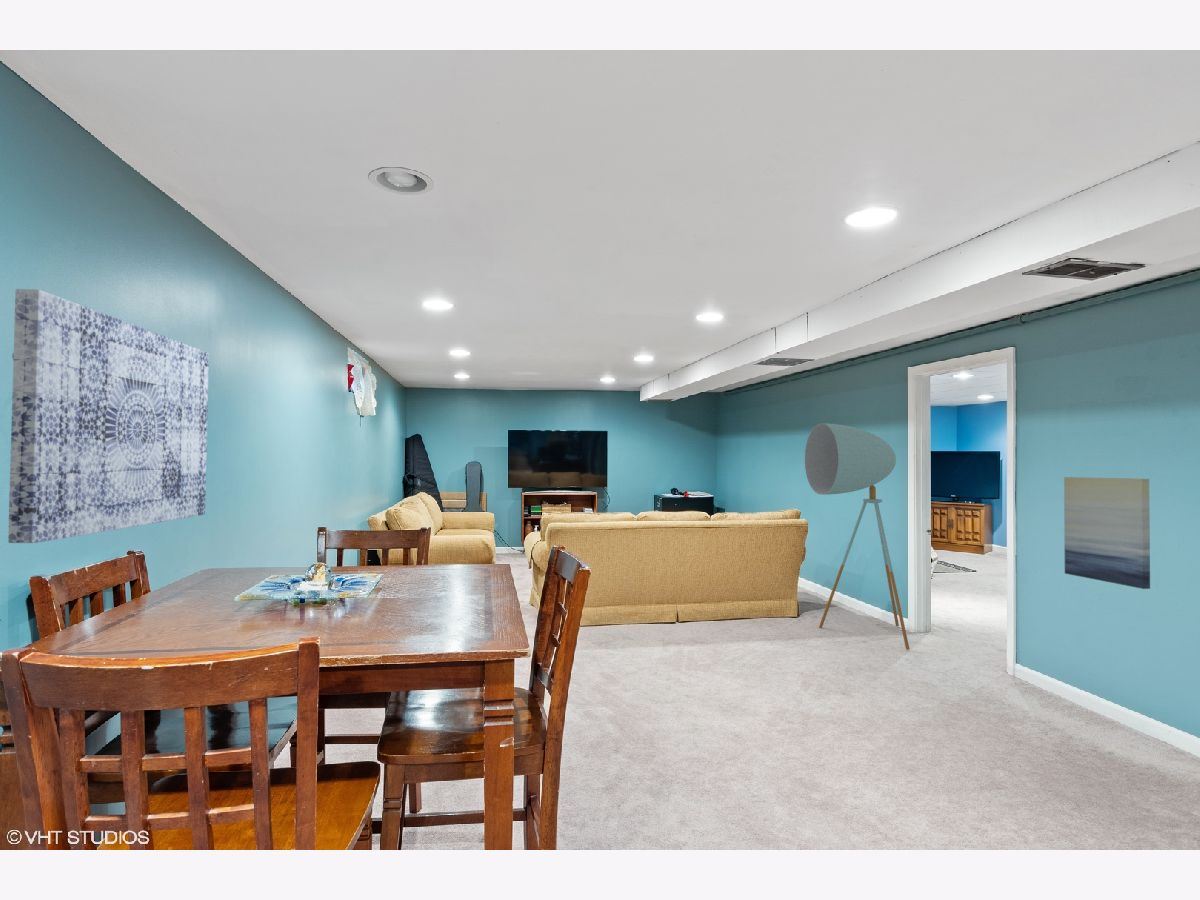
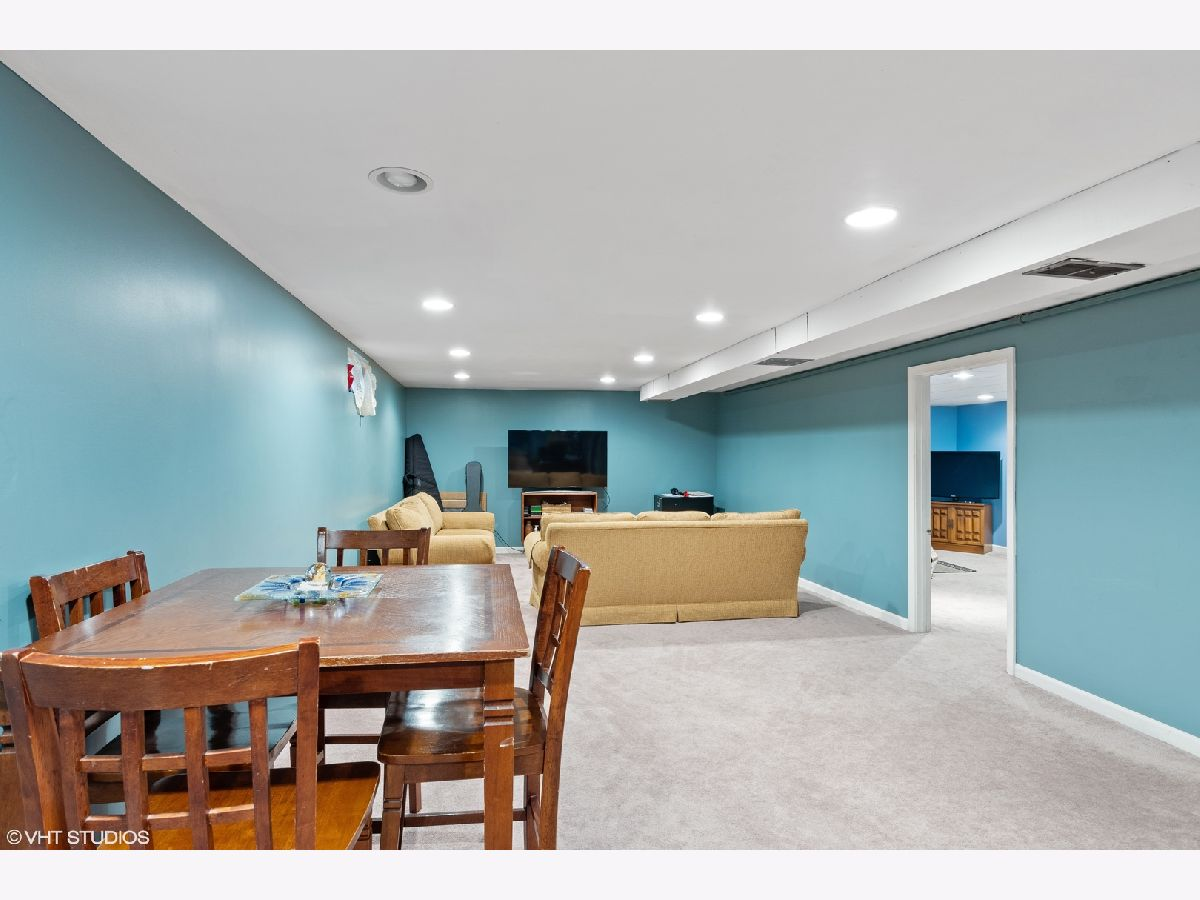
- wall art [1063,476,1151,590]
- floor lamp [804,422,911,651]
- wall art [7,288,210,544]
